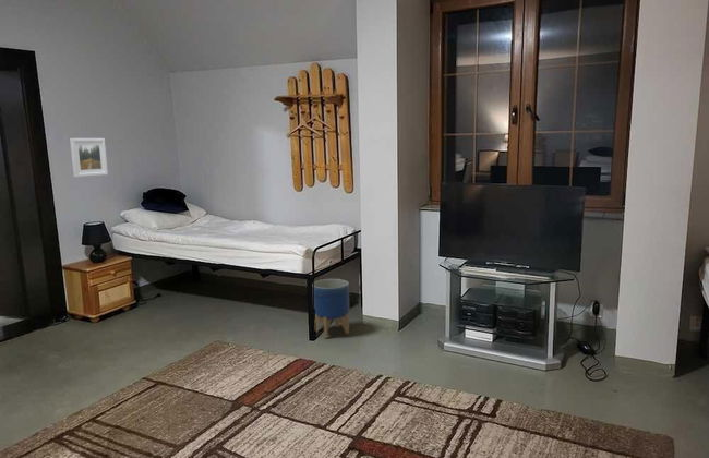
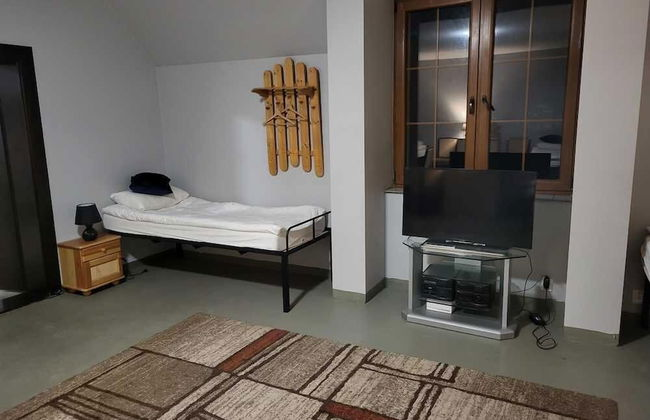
- planter [313,278,350,339]
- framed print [69,137,109,179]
